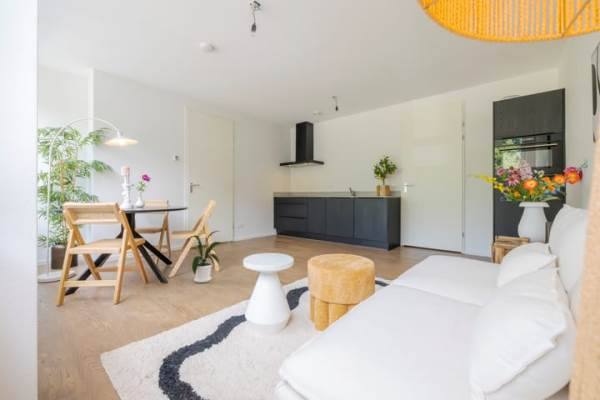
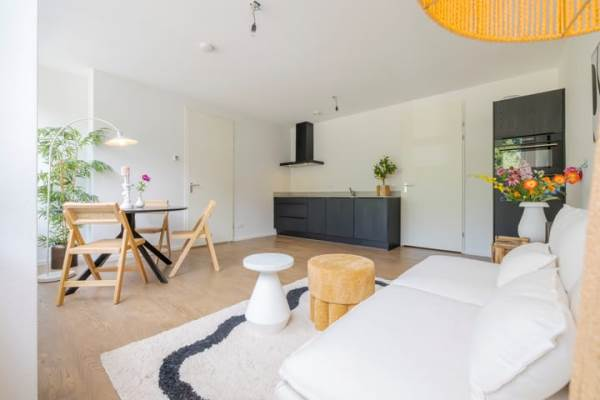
- house plant [186,230,227,284]
